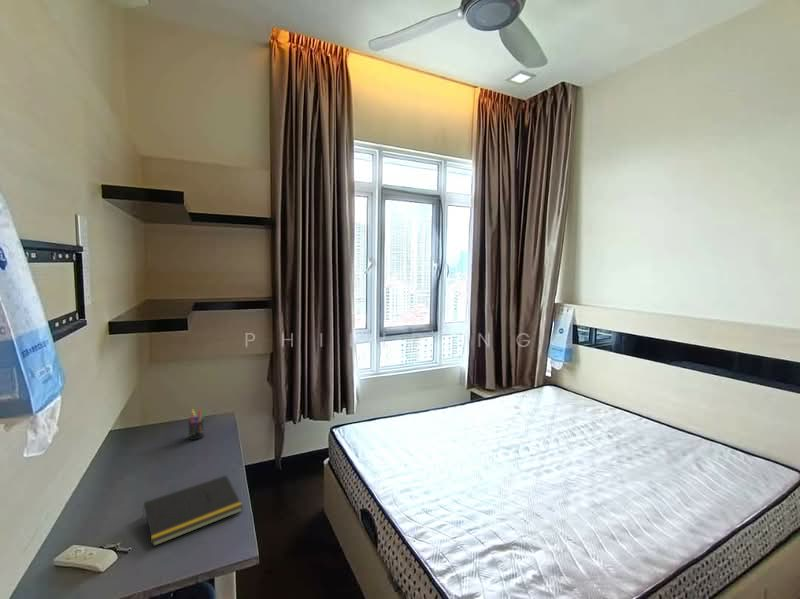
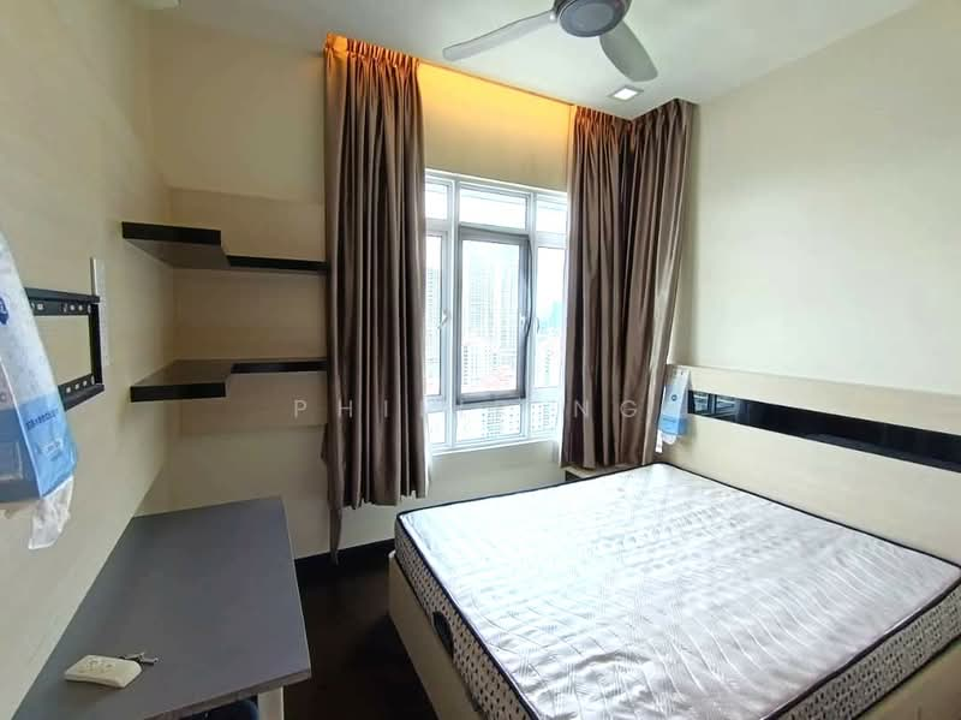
- pen holder [187,409,208,441]
- notepad [141,474,244,547]
